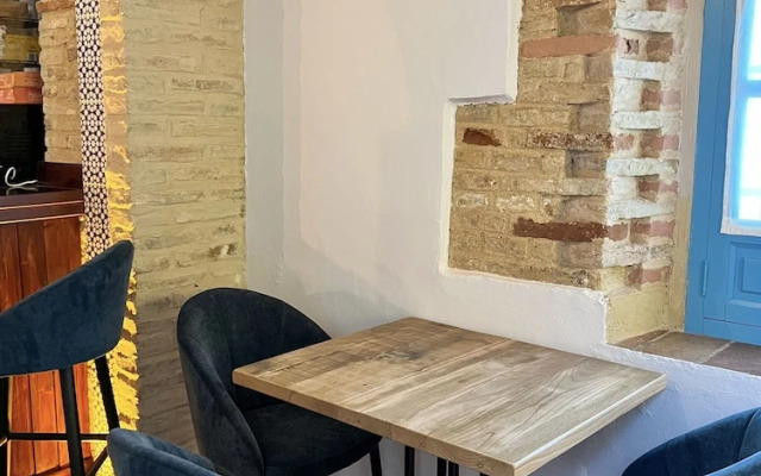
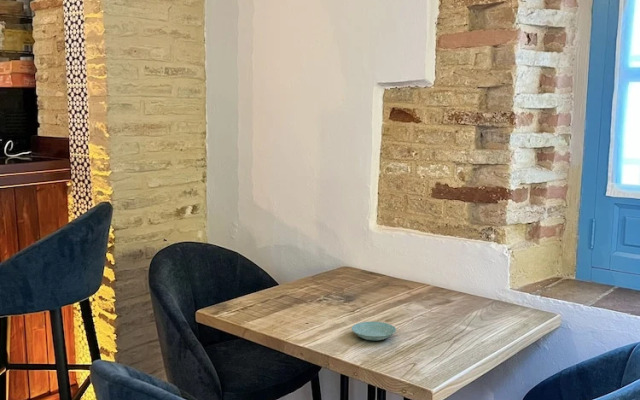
+ saucer [351,321,397,342]
